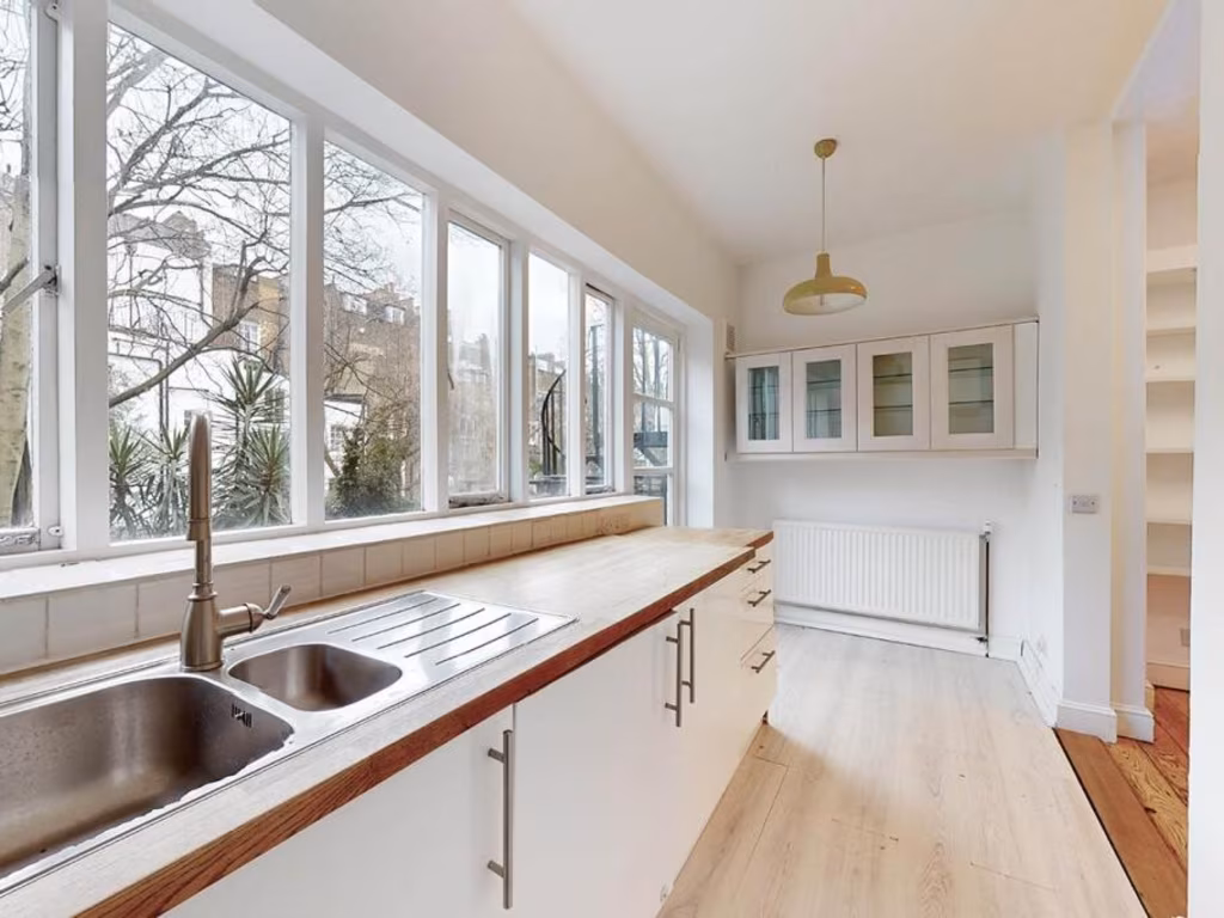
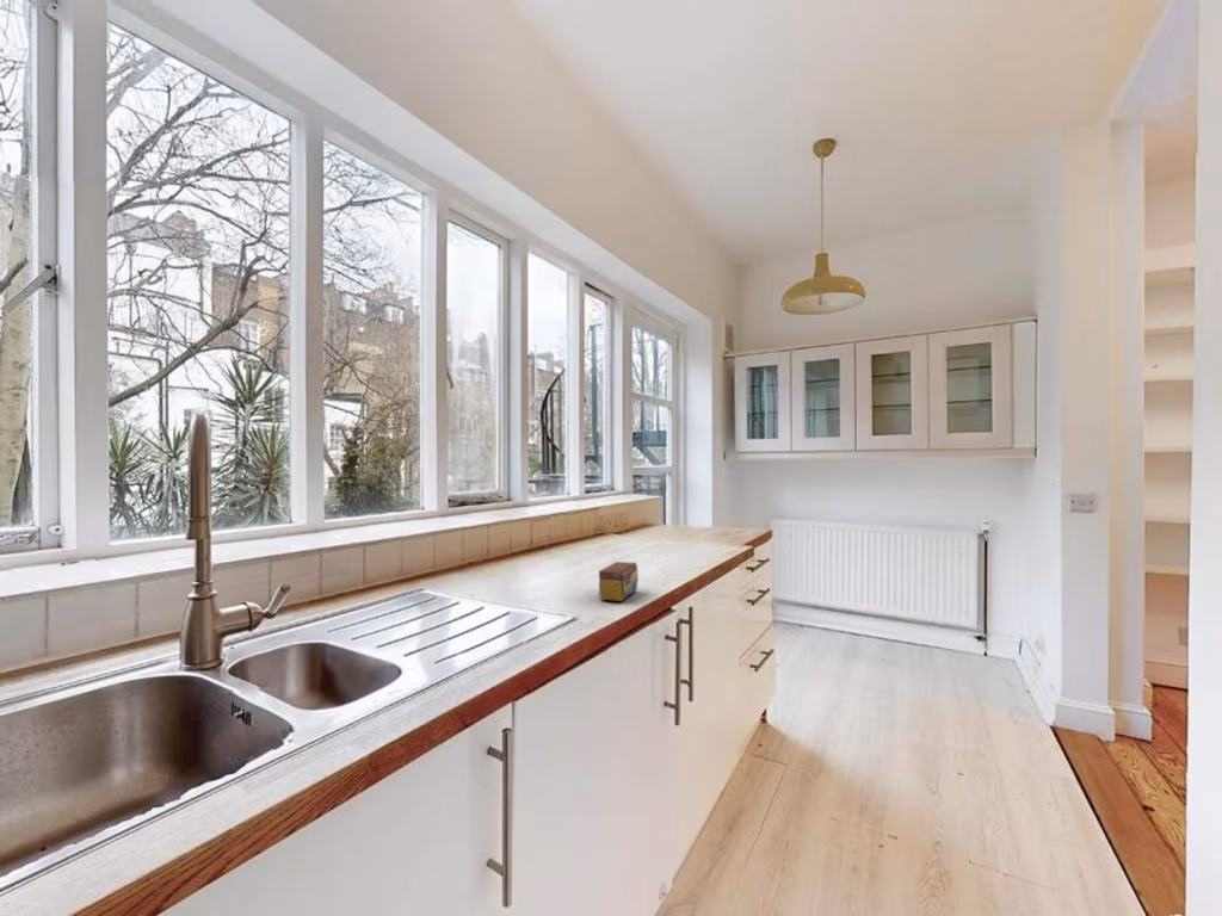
+ tea box [598,561,640,602]
